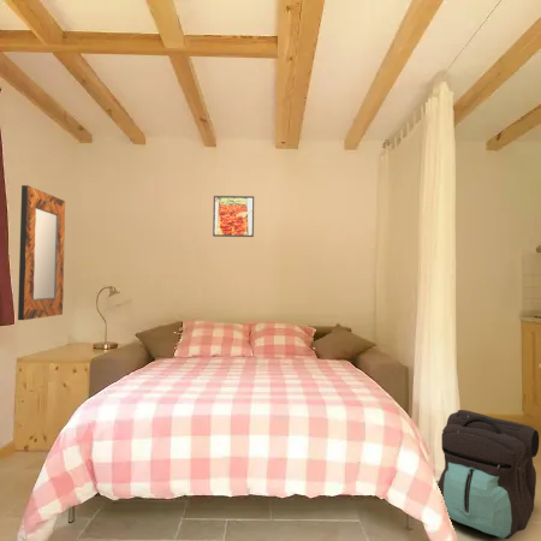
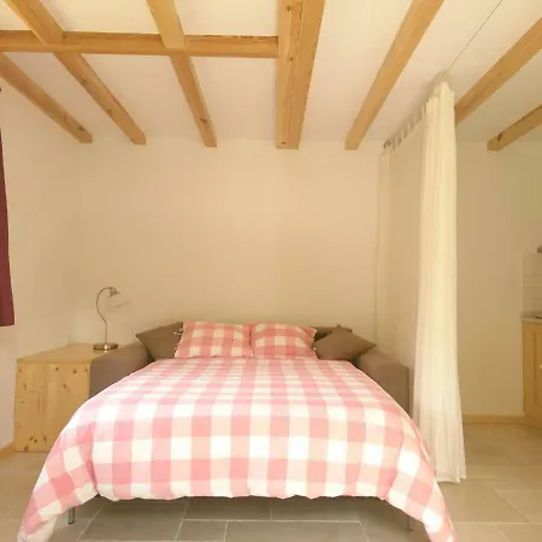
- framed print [212,195,255,238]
- backpack [436,409,540,540]
- home mirror [17,184,66,321]
